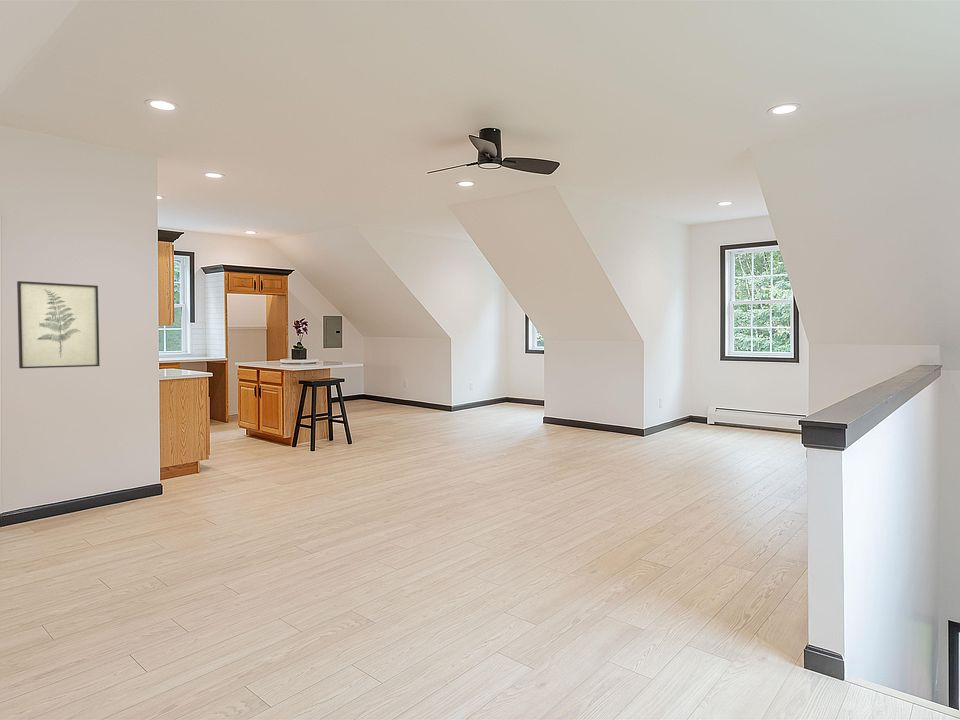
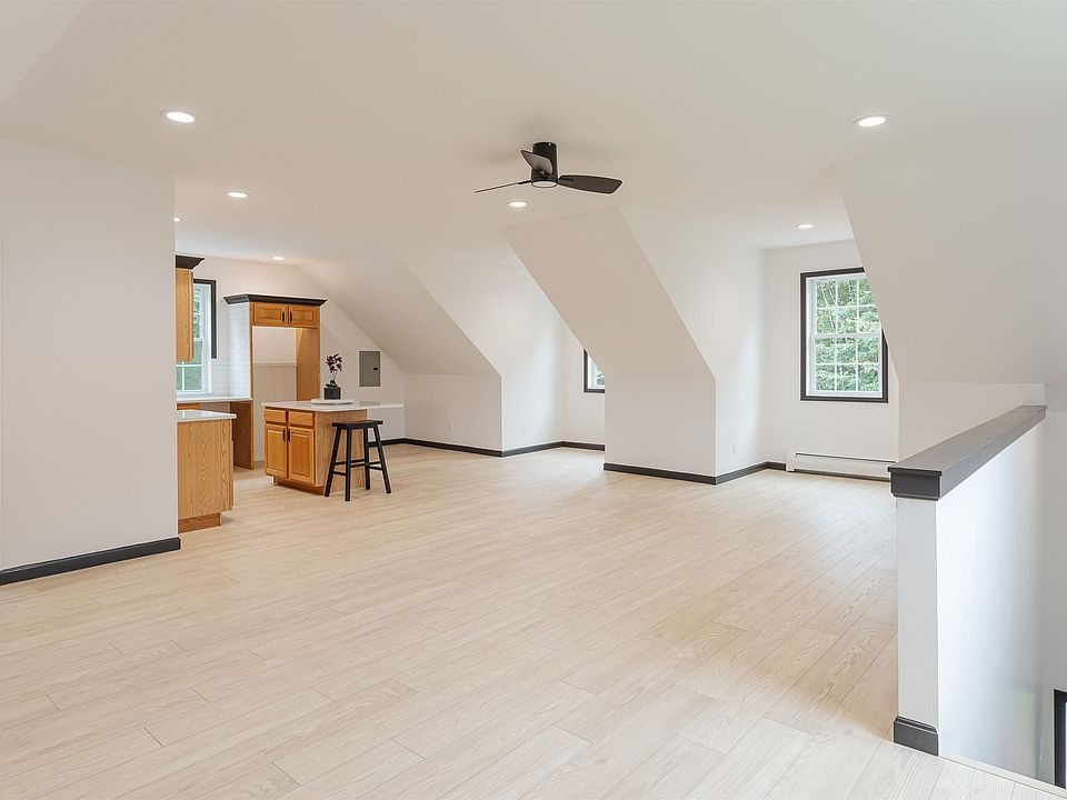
- wall art [16,280,101,369]
